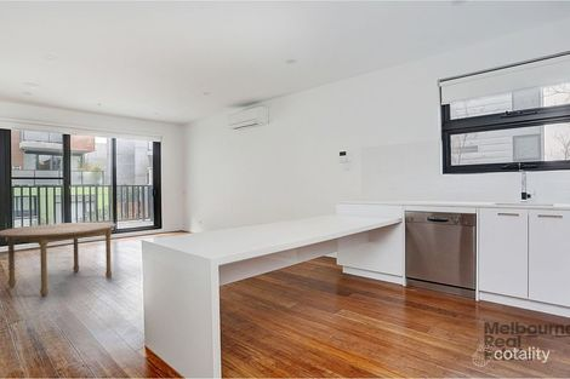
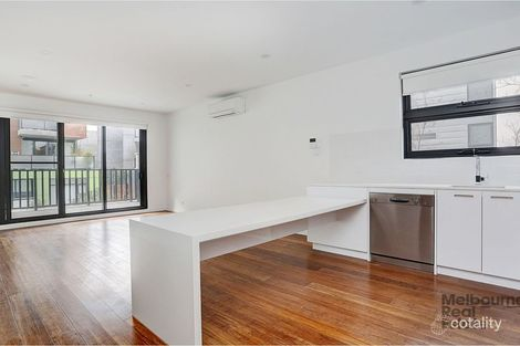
- dining table [0,222,118,297]
